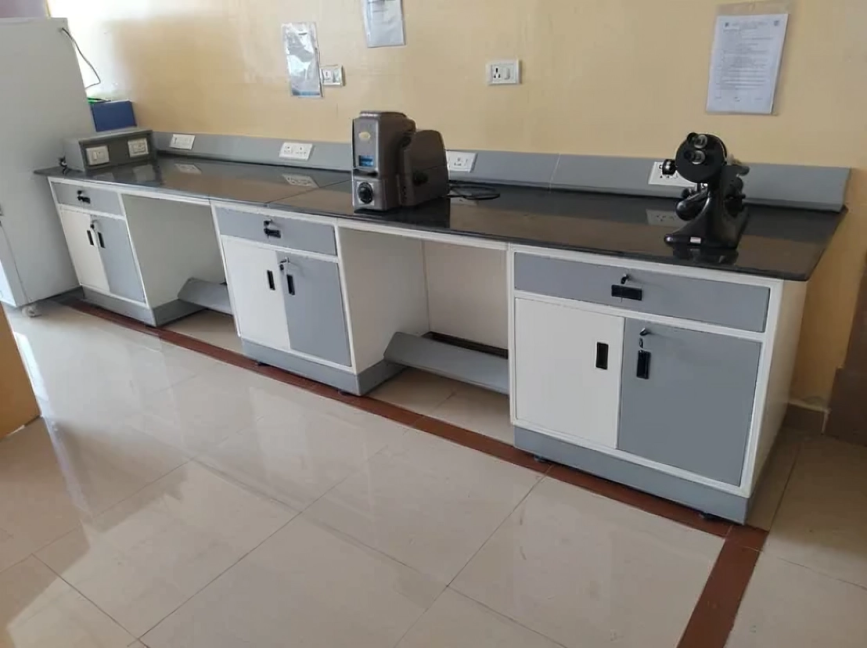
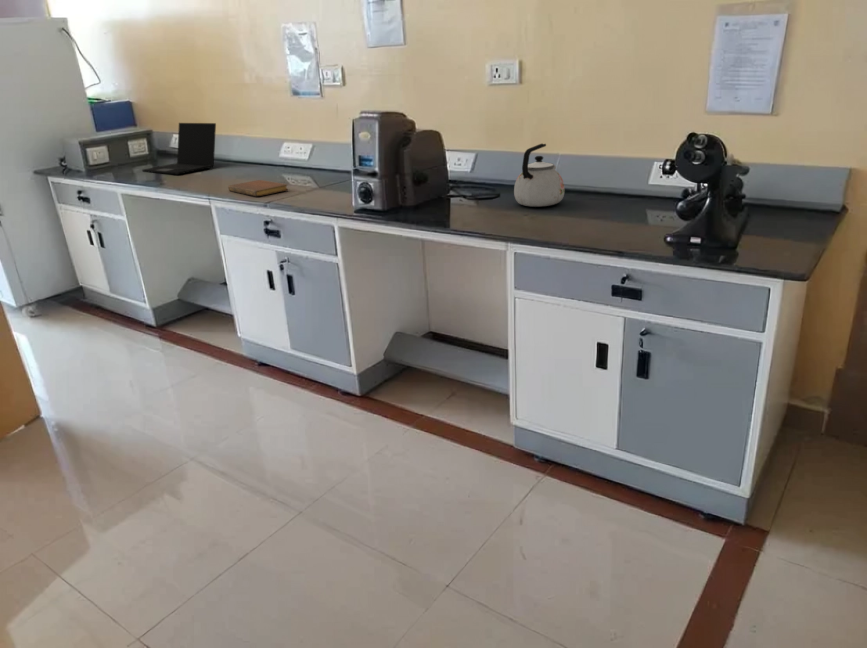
+ laptop [141,122,217,176]
+ kettle [513,143,566,208]
+ notebook [227,179,289,198]
